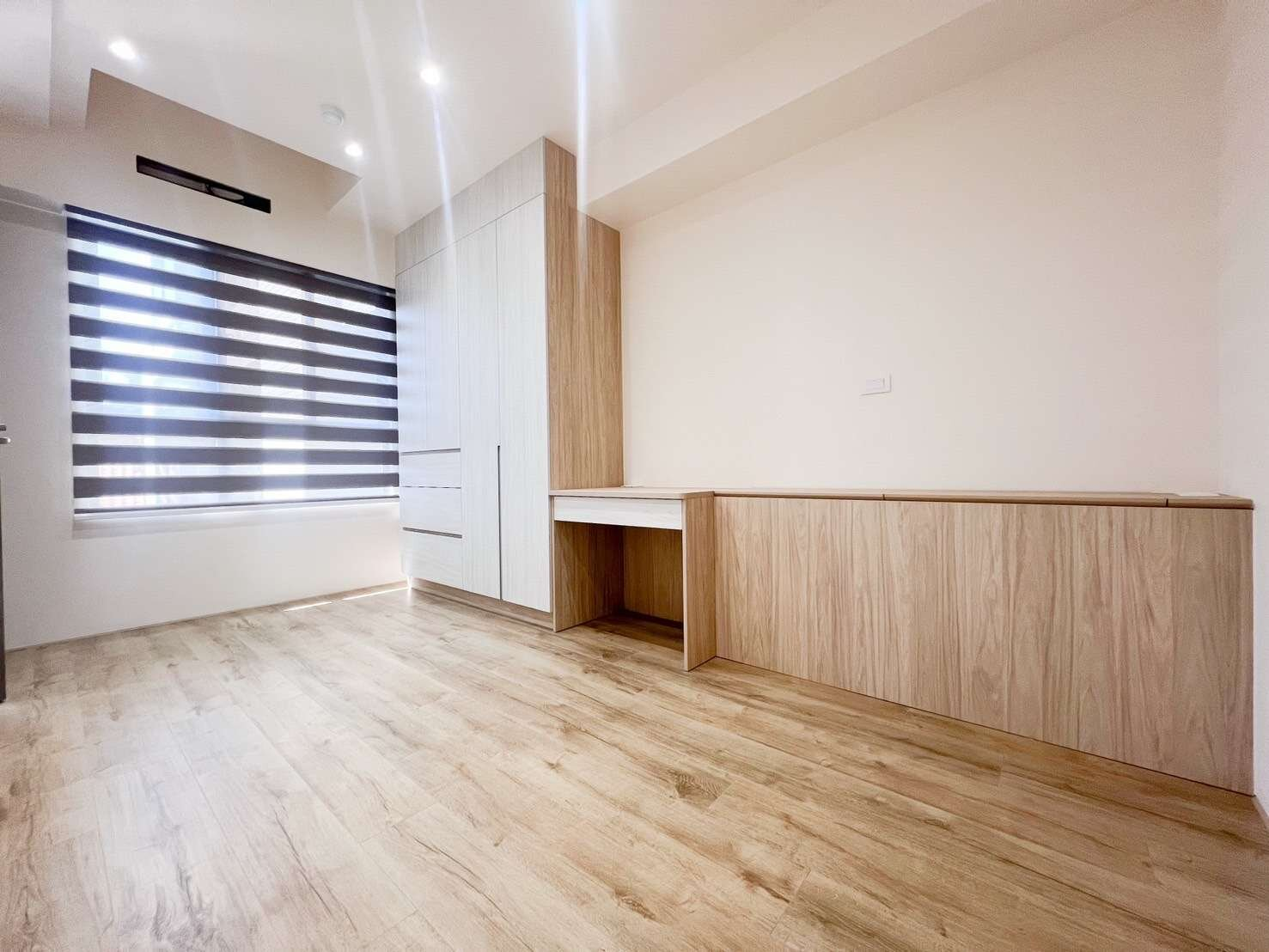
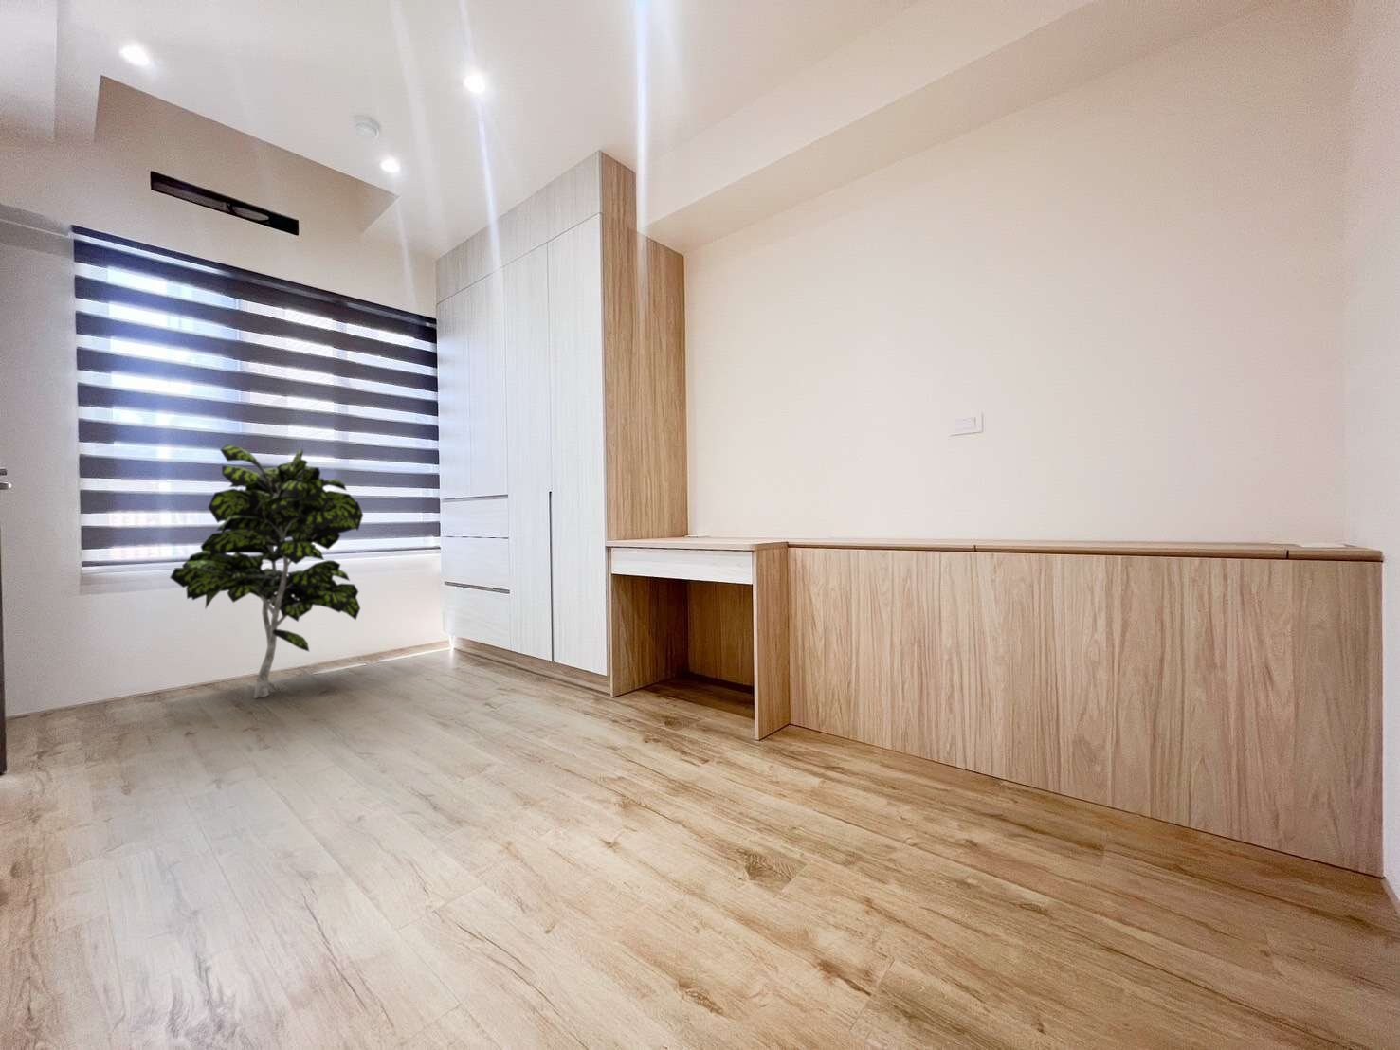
+ indoor plant [169,443,364,699]
